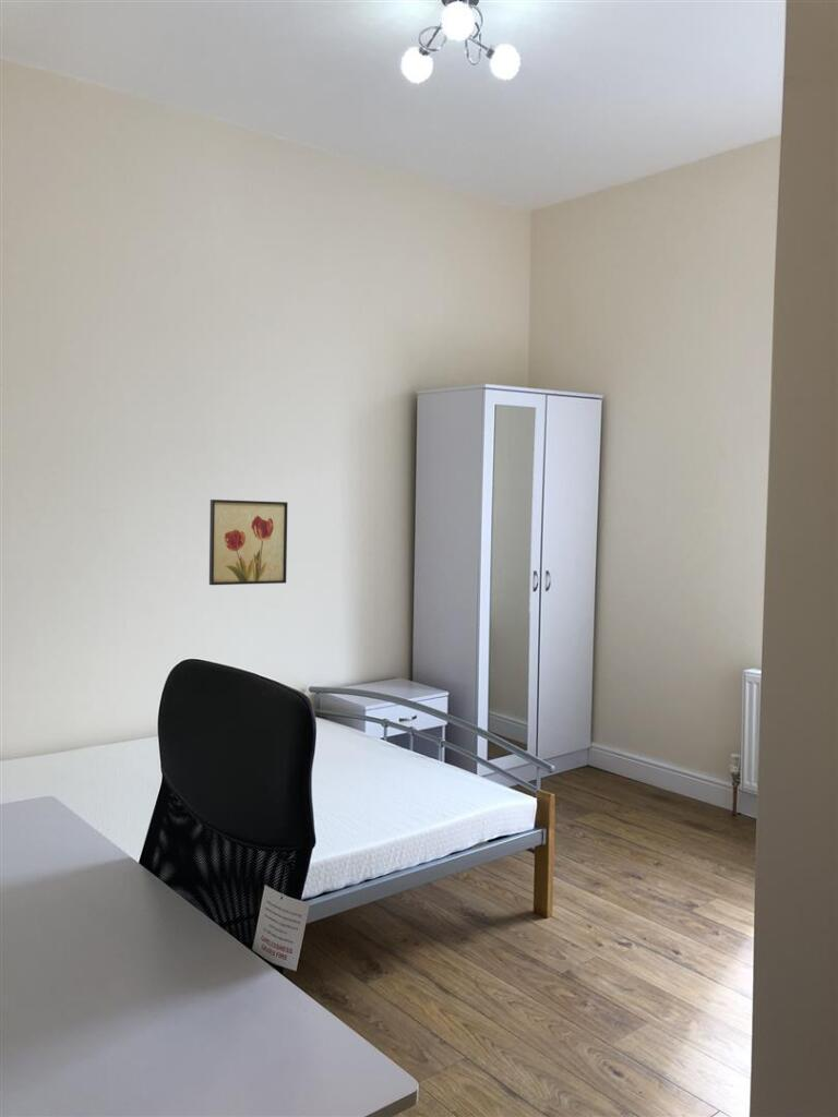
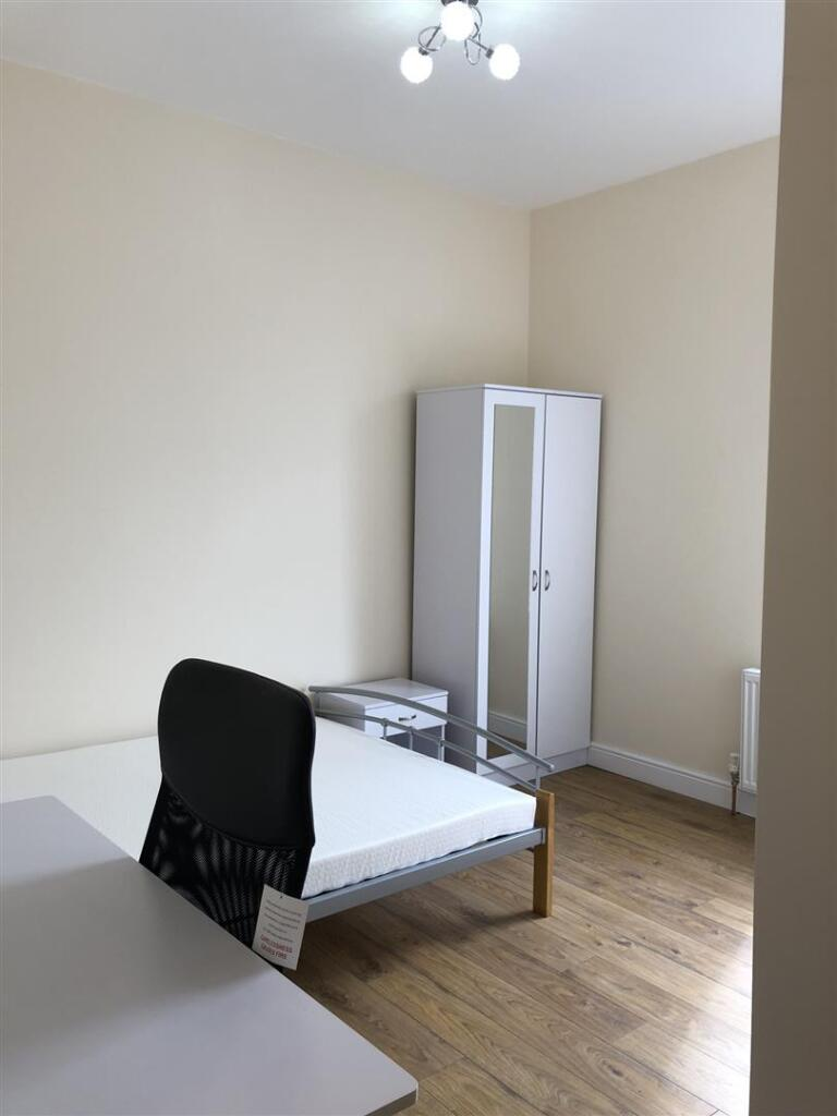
- wall art [208,499,289,586]
